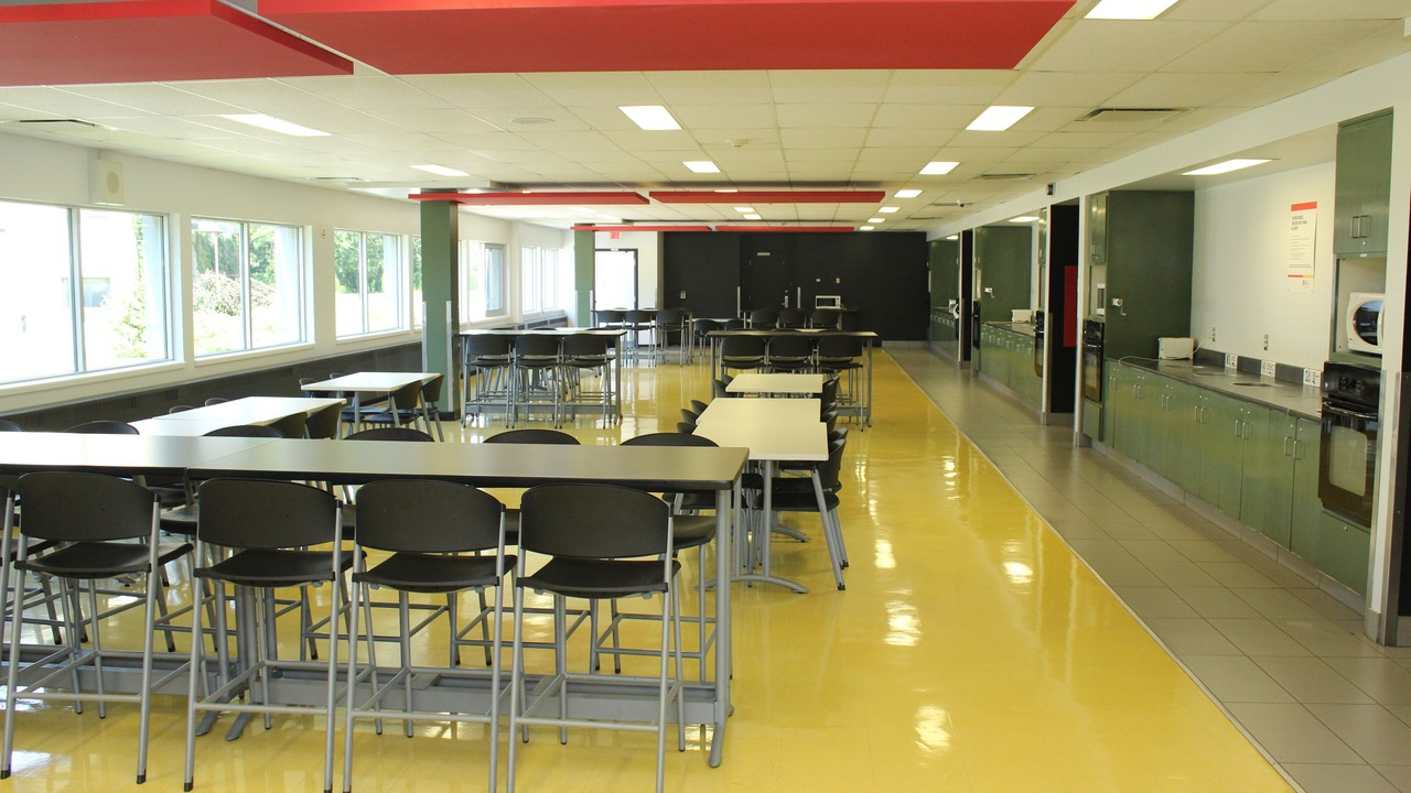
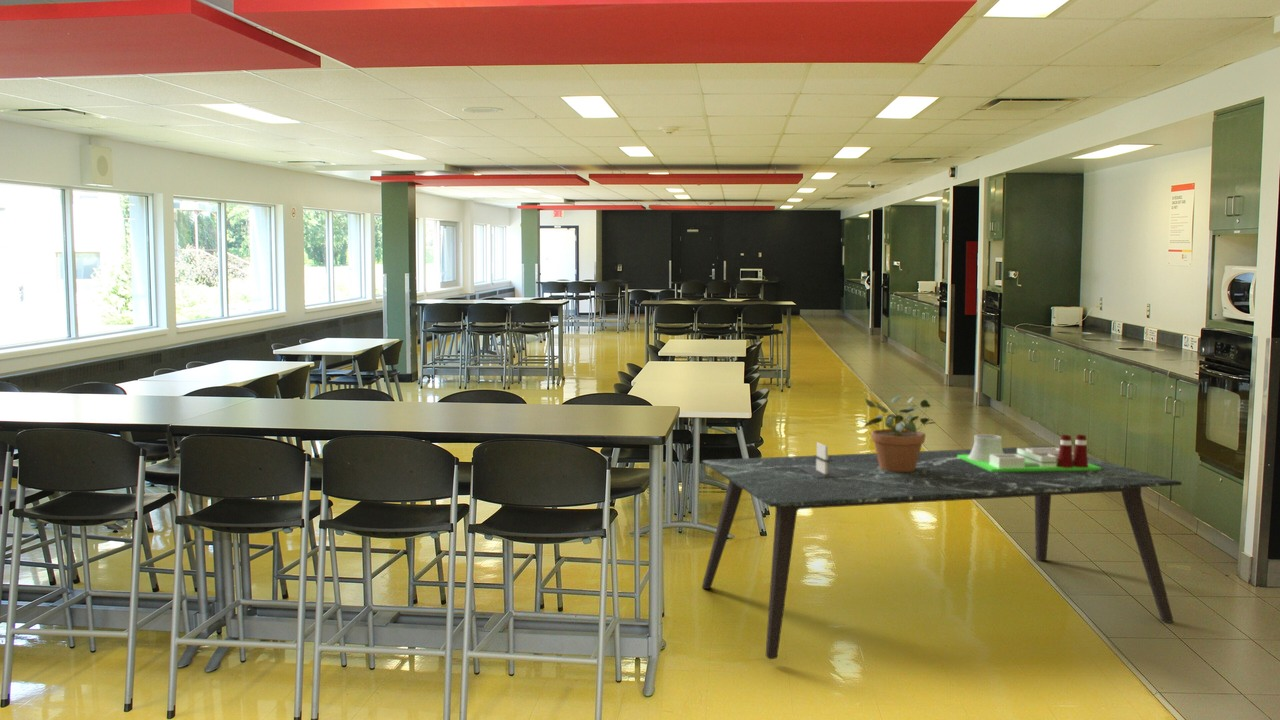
+ potted plant [858,394,937,472]
+ architectural model [958,433,1101,472]
+ dining table [701,445,1183,660]
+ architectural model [798,441,848,478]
